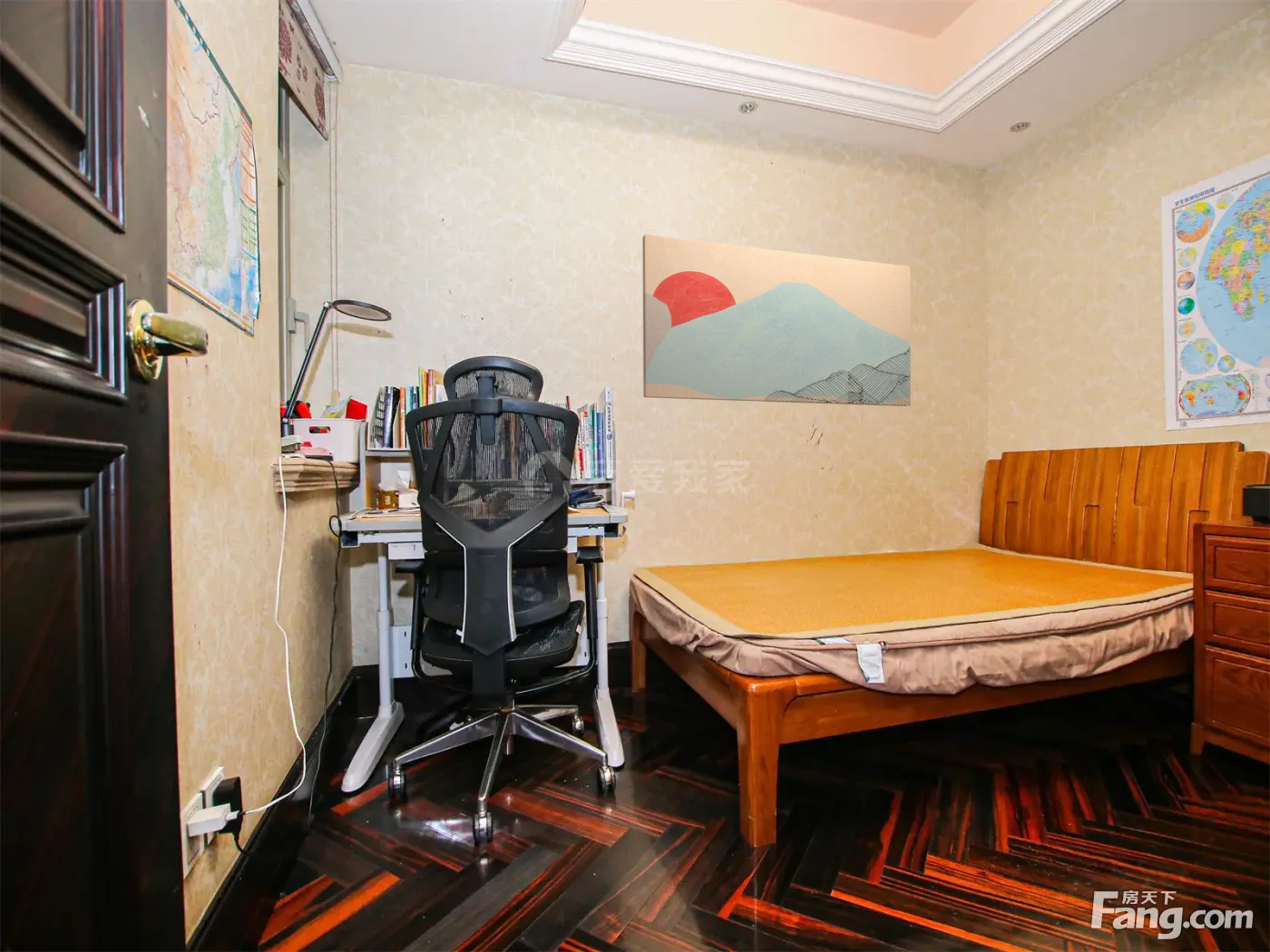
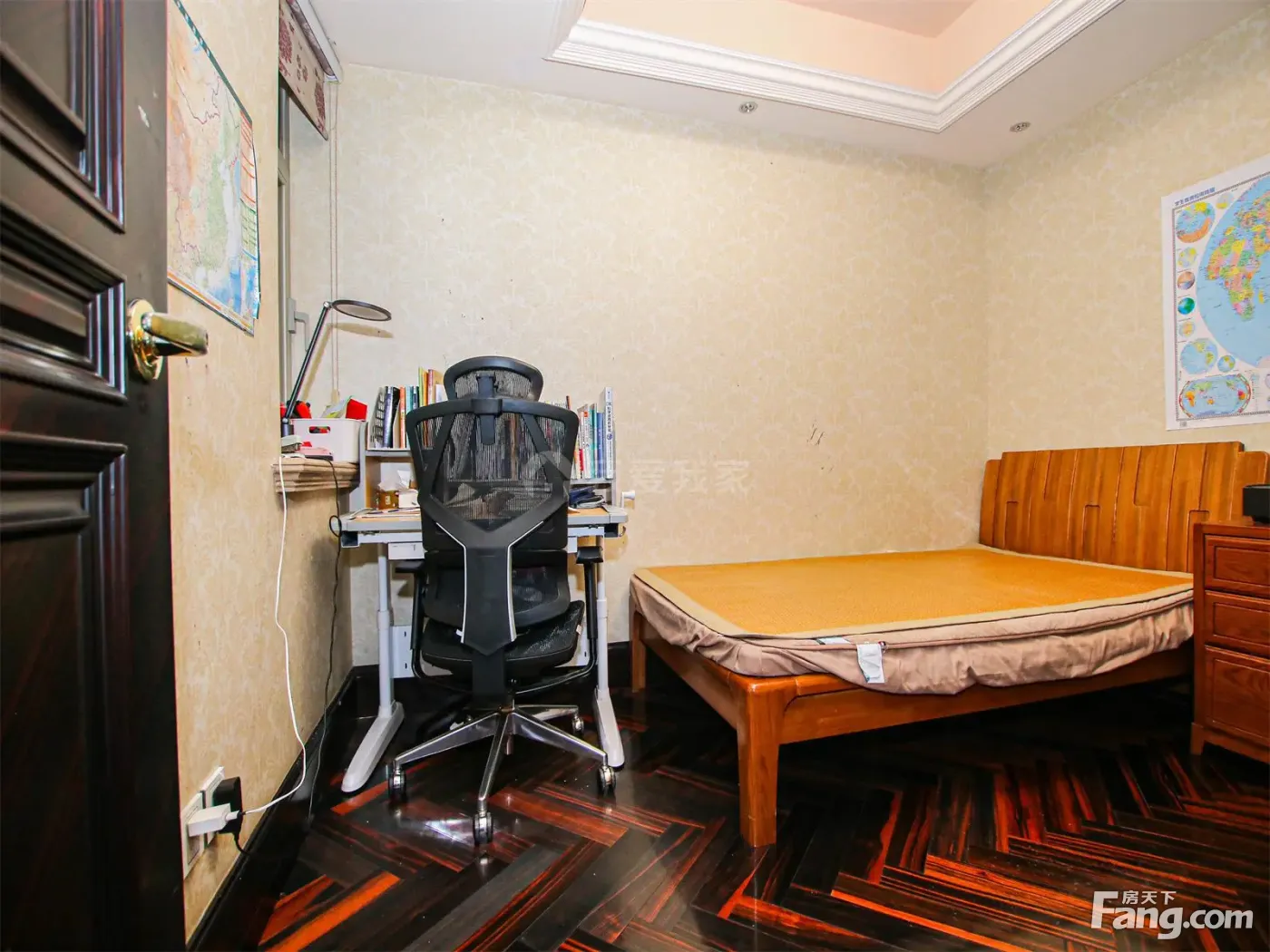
- wall art [641,234,912,407]
